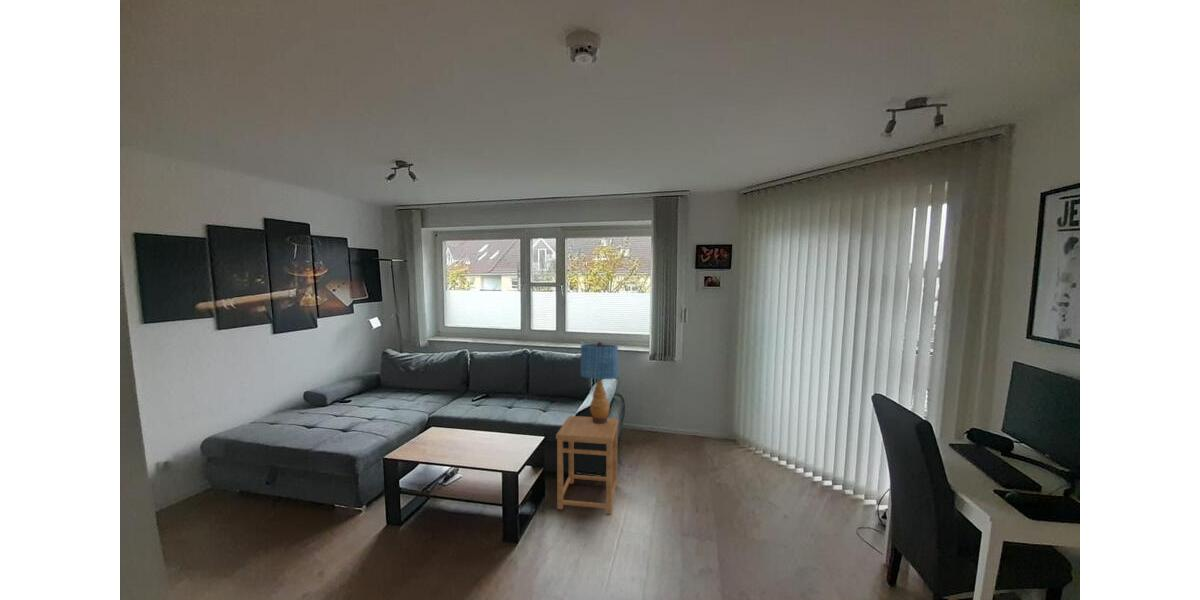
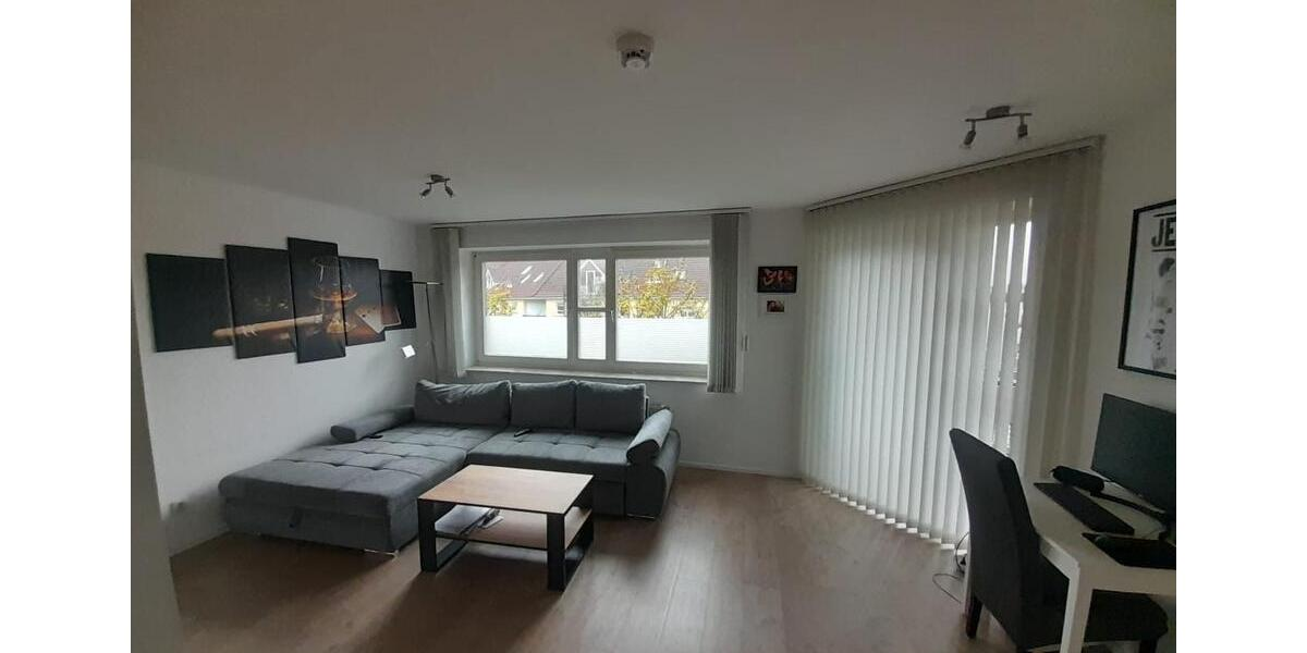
- table lamp [580,341,619,424]
- side table [555,415,619,515]
